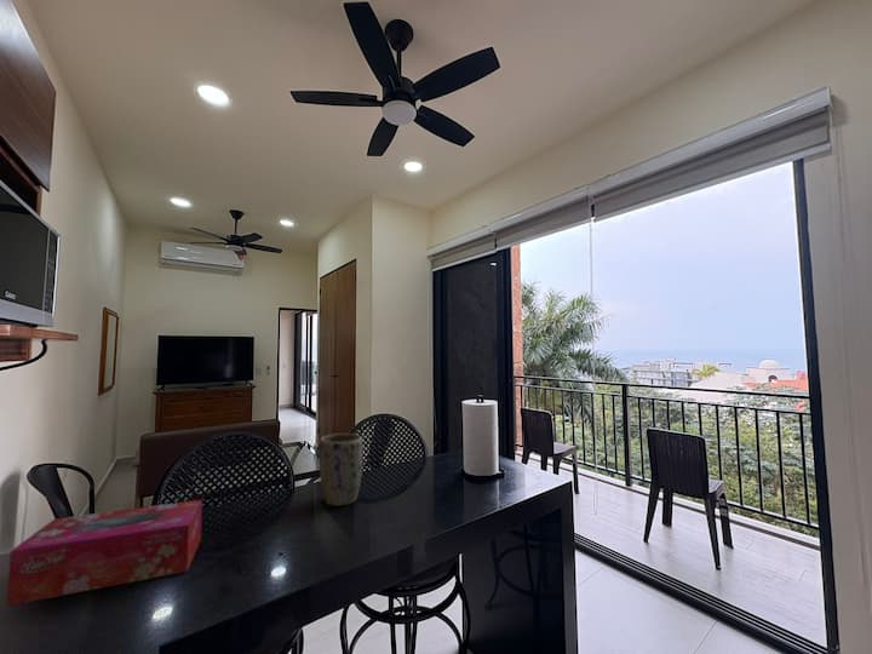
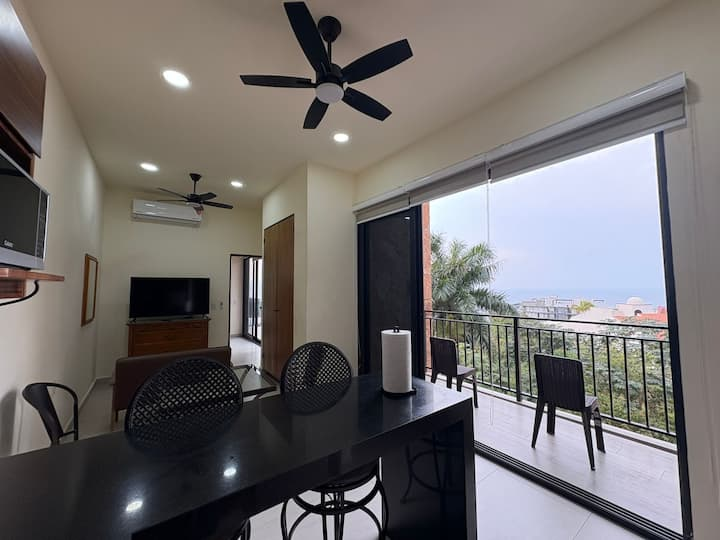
- plant pot [319,432,363,507]
- tissue box [6,499,203,607]
